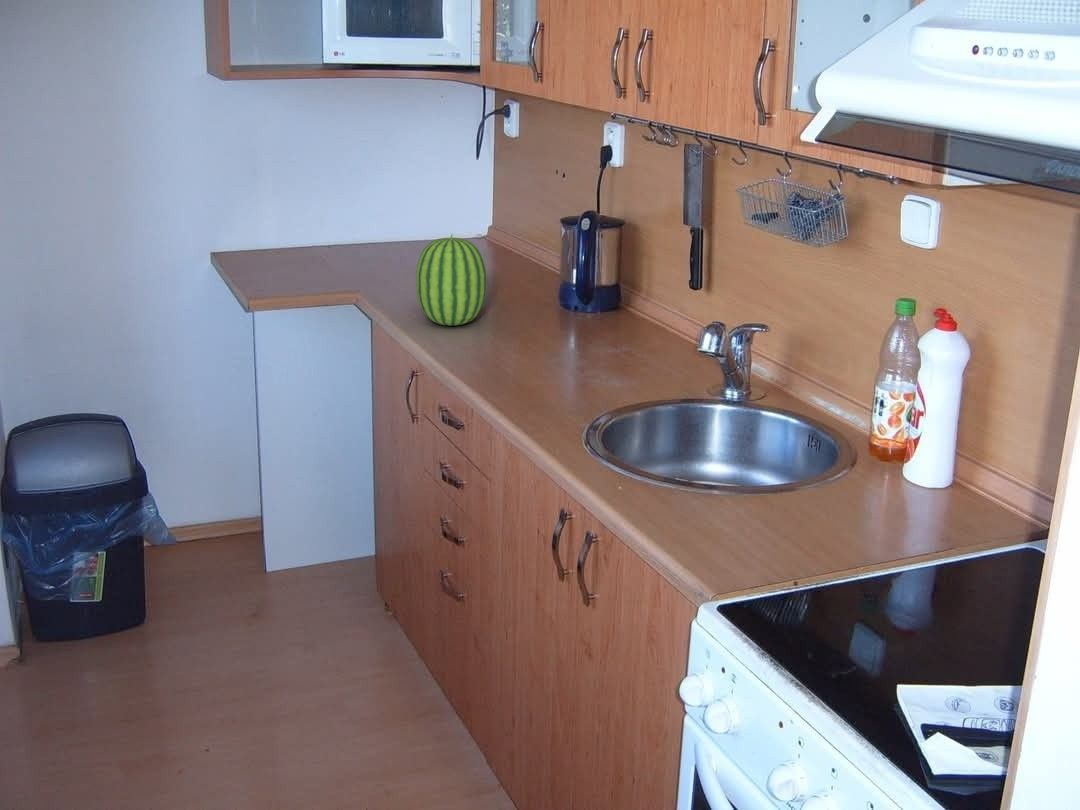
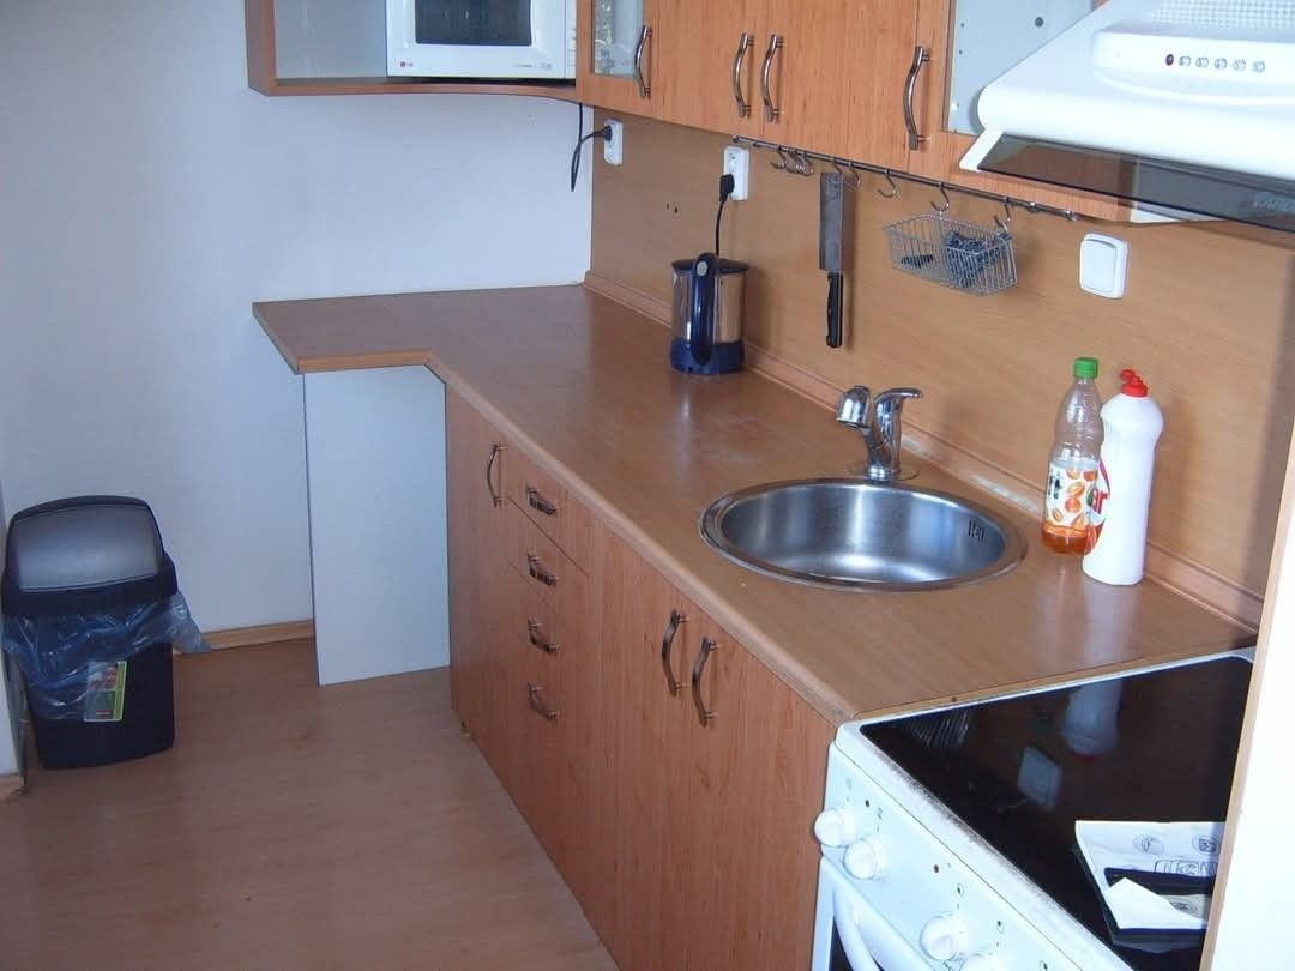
- fruit [415,233,487,326]
